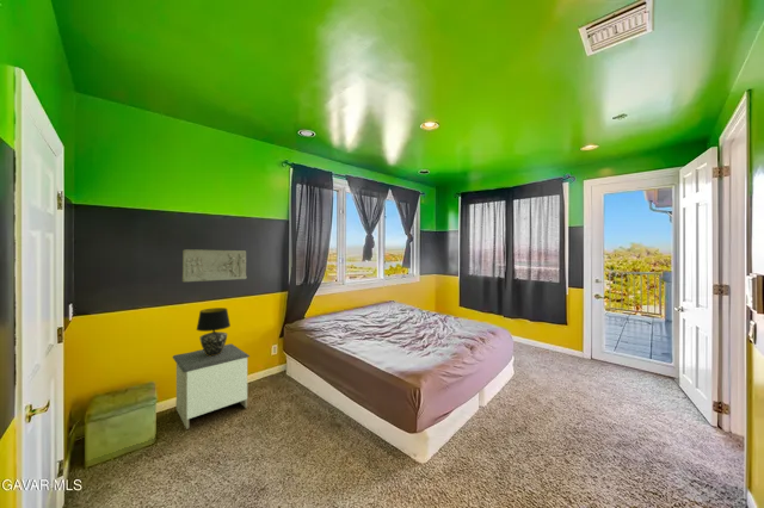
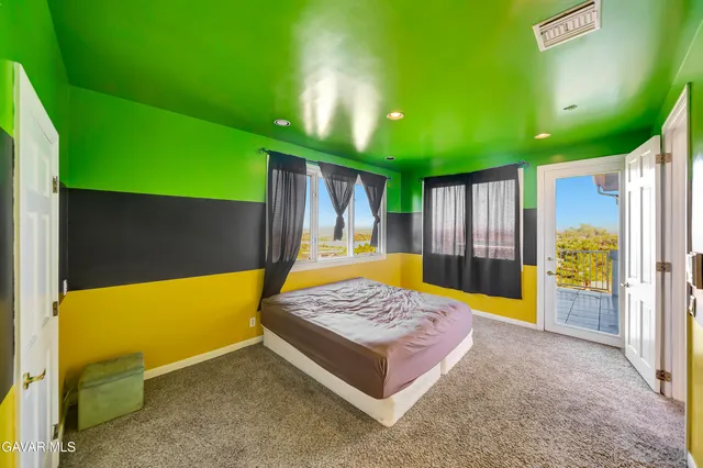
- nightstand [172,342,251,430]
- relief sculpture [181,248,247,283]
- table lamp [196,306,232,357]
